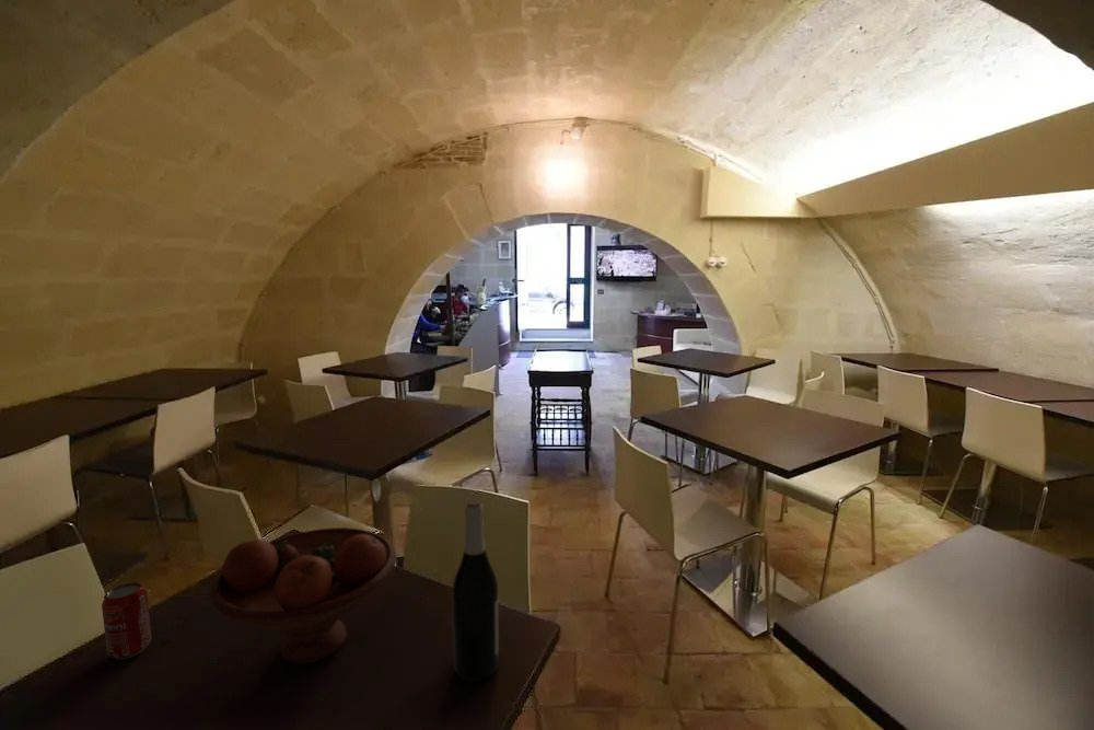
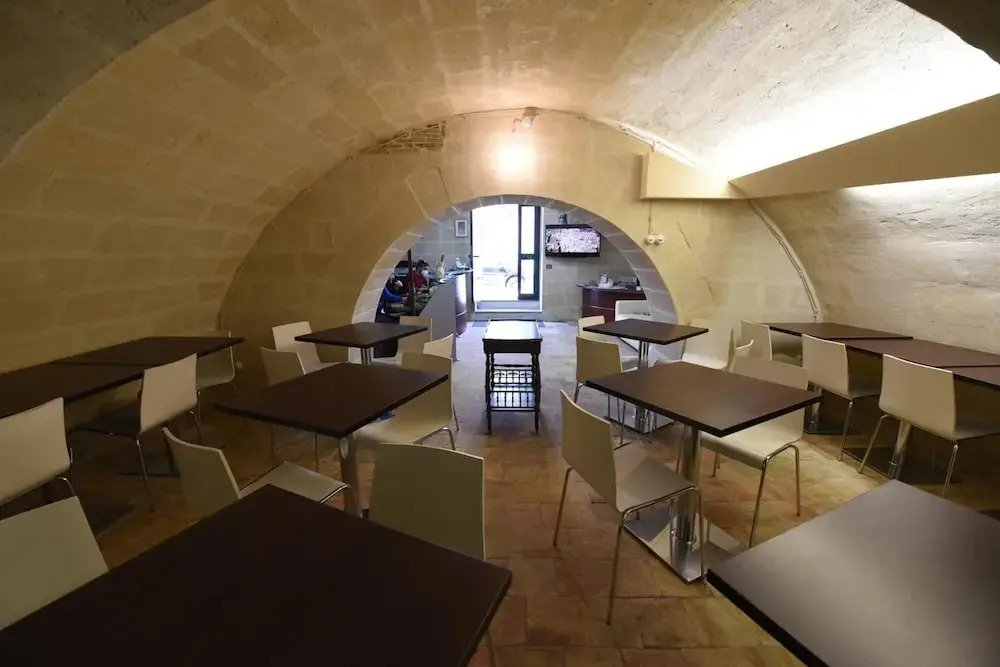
- wine bottle [451,498,500,683]
- fruit bowl [209,526,397,664]
- beverage can [101,581,153,661]
